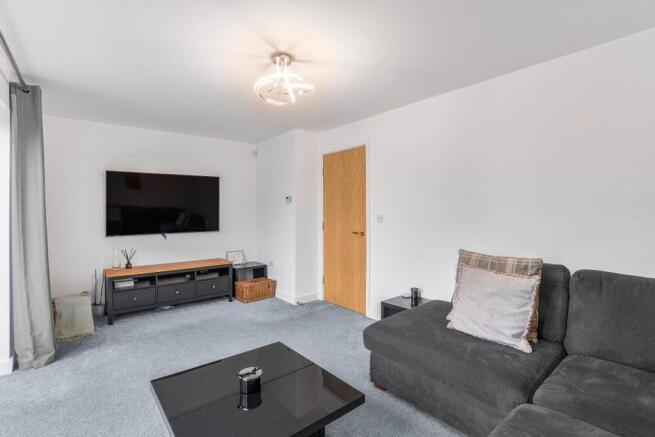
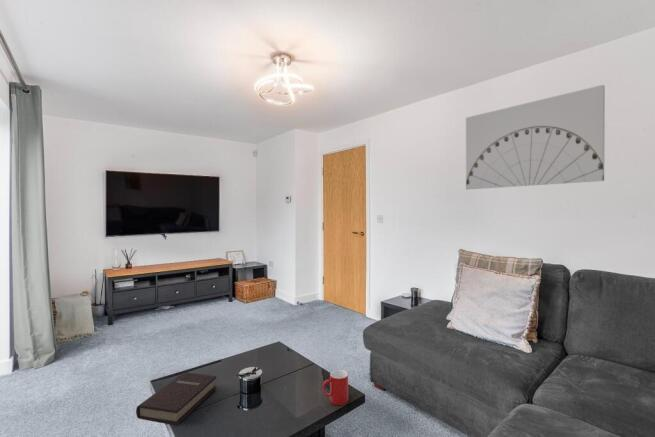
+ cup [322,369,349,406]
+ wall art [465,84,606,190]
+ book [135,372,217,426]
